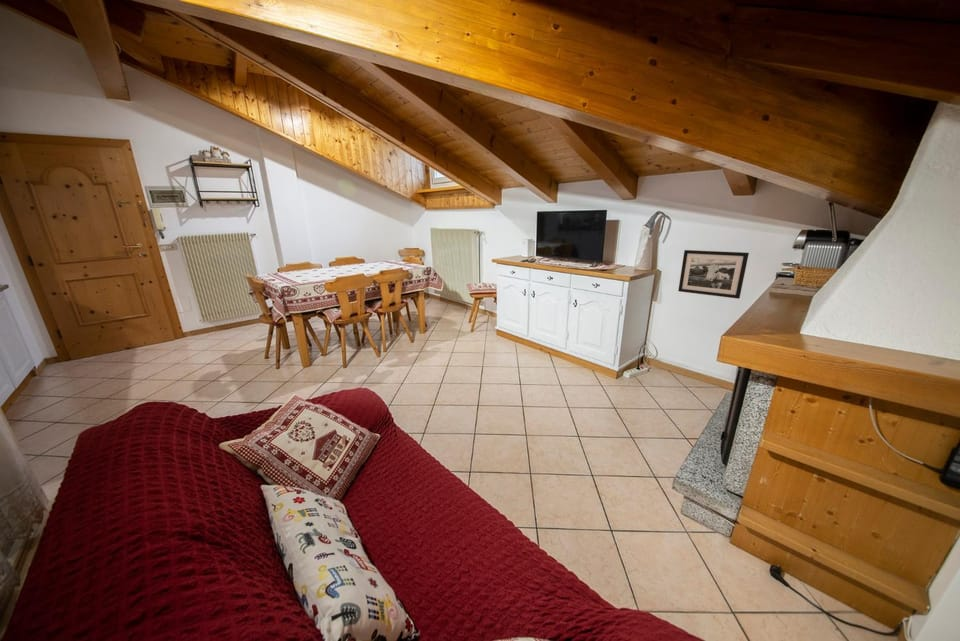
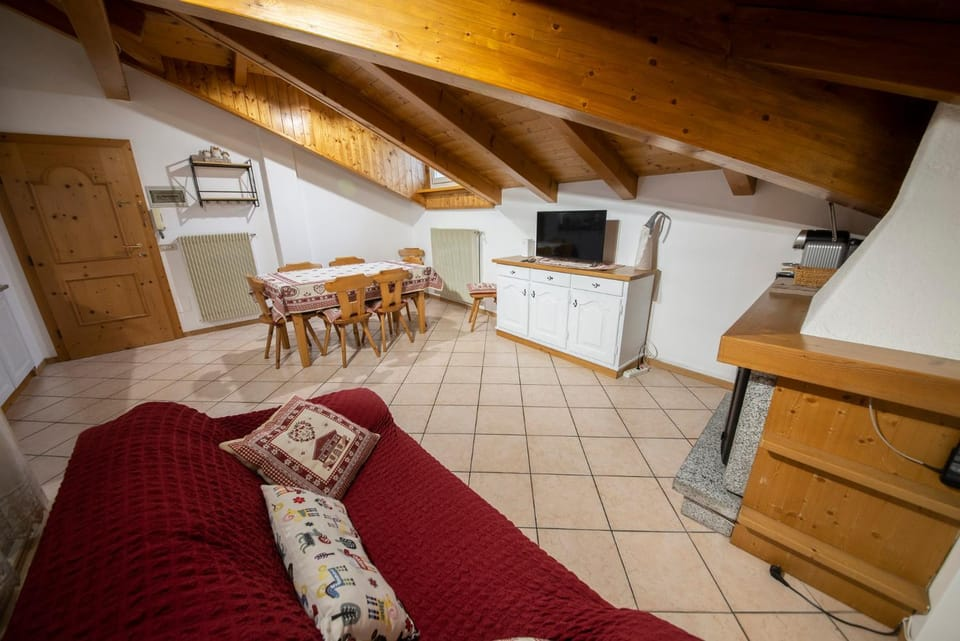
- picture frame [677,249,750,300]
